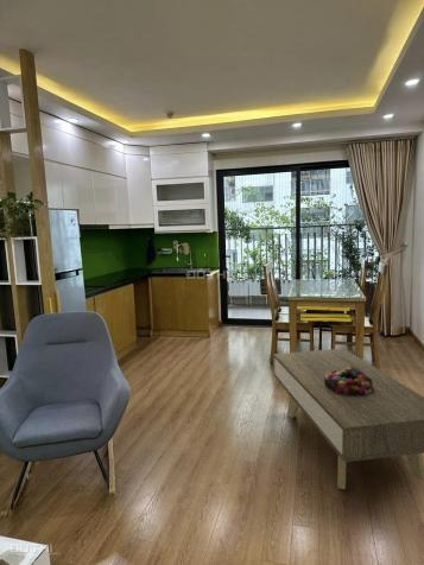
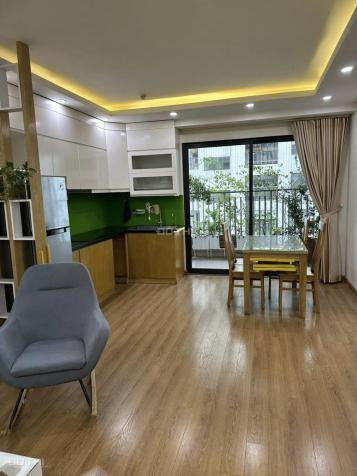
- coffee table [272,348,424,490]
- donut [324,367,374,395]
